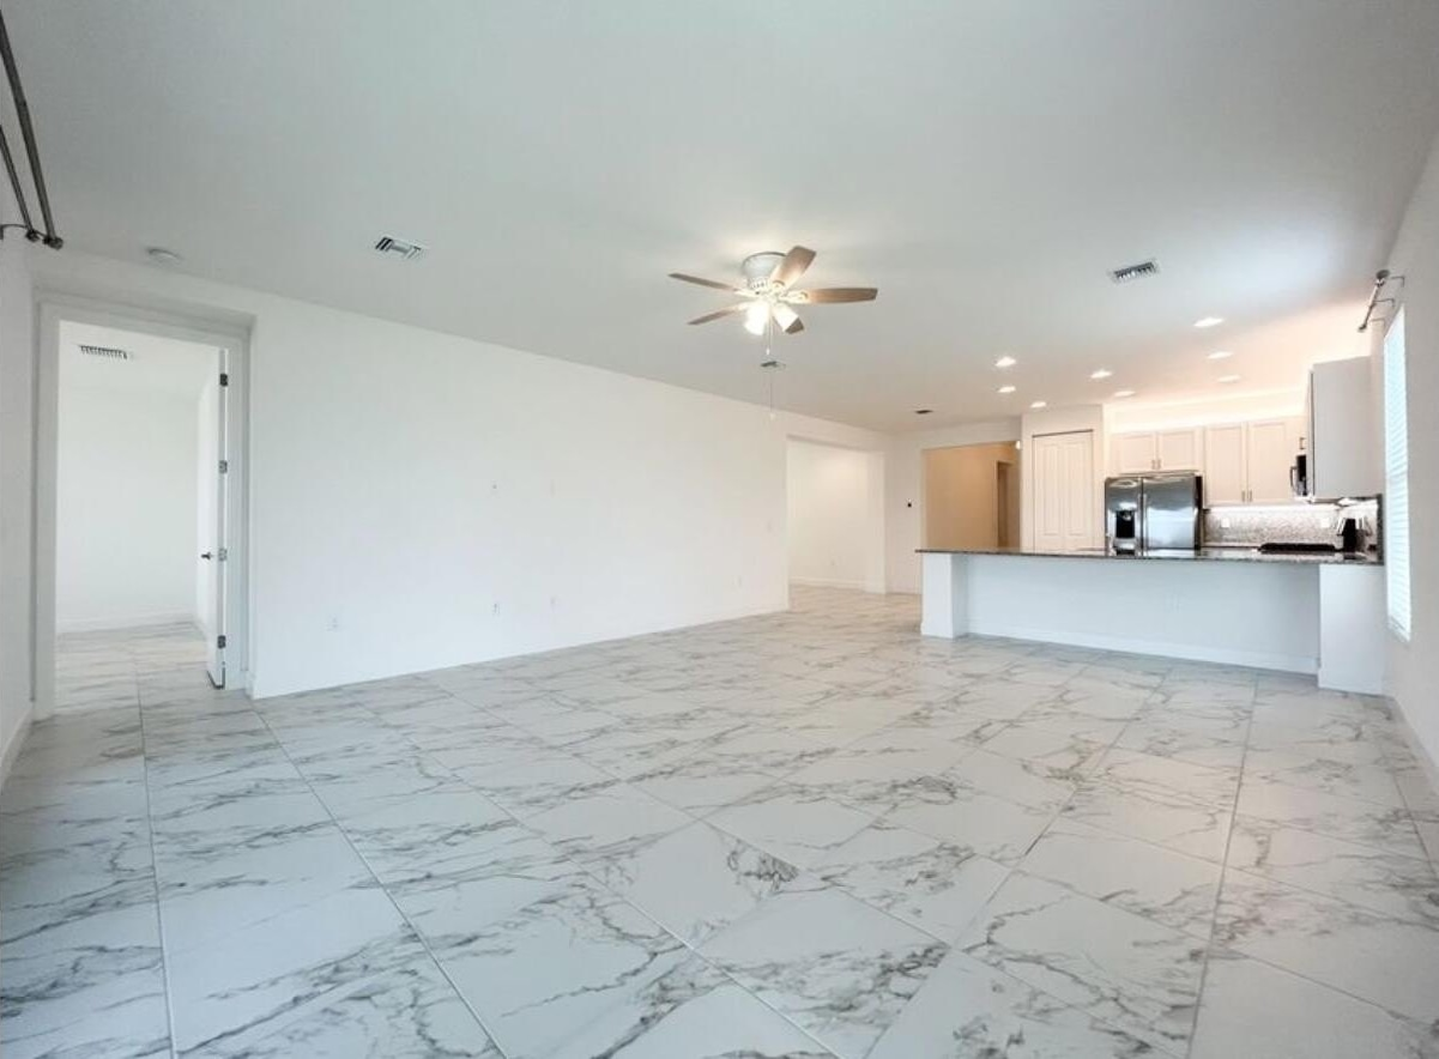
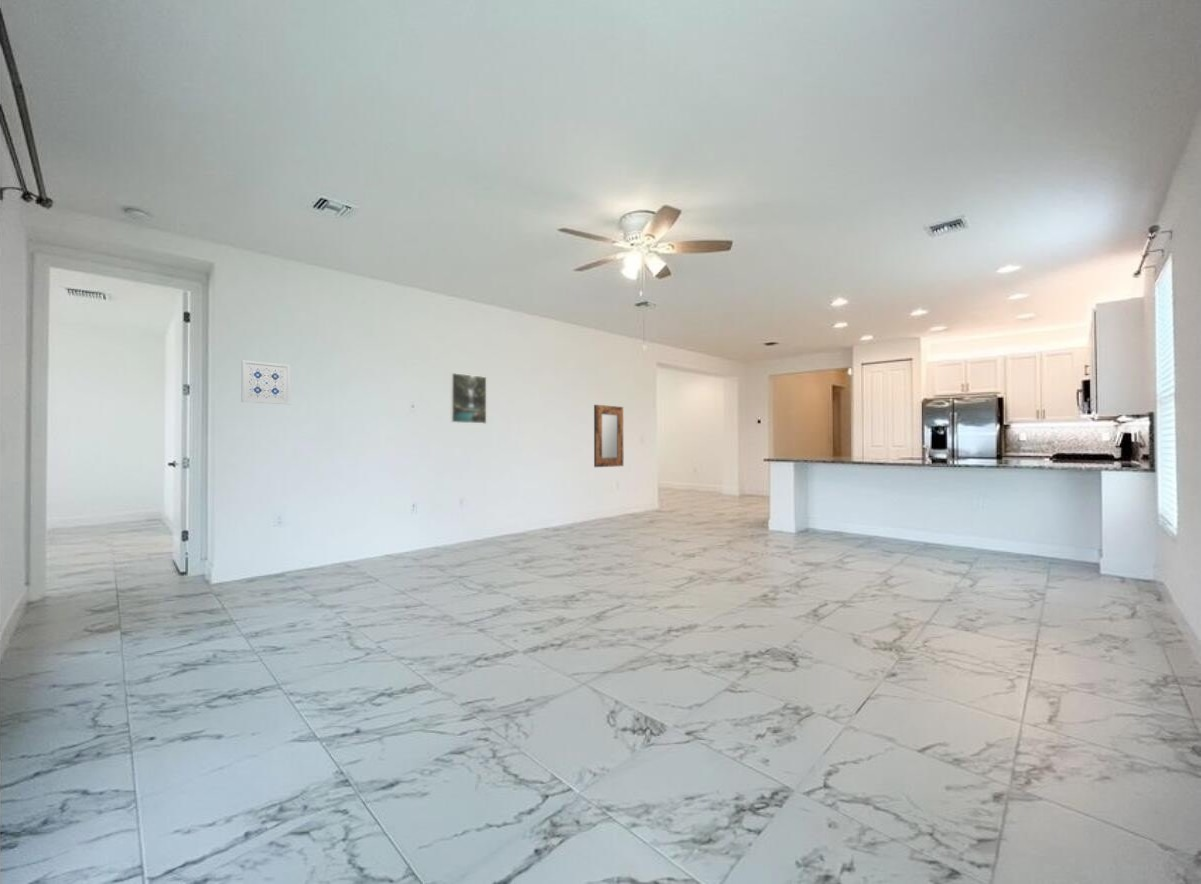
+ home mirror [593,404,624,468]
+ wall art [240,359,291,406]
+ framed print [450,372,487,425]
